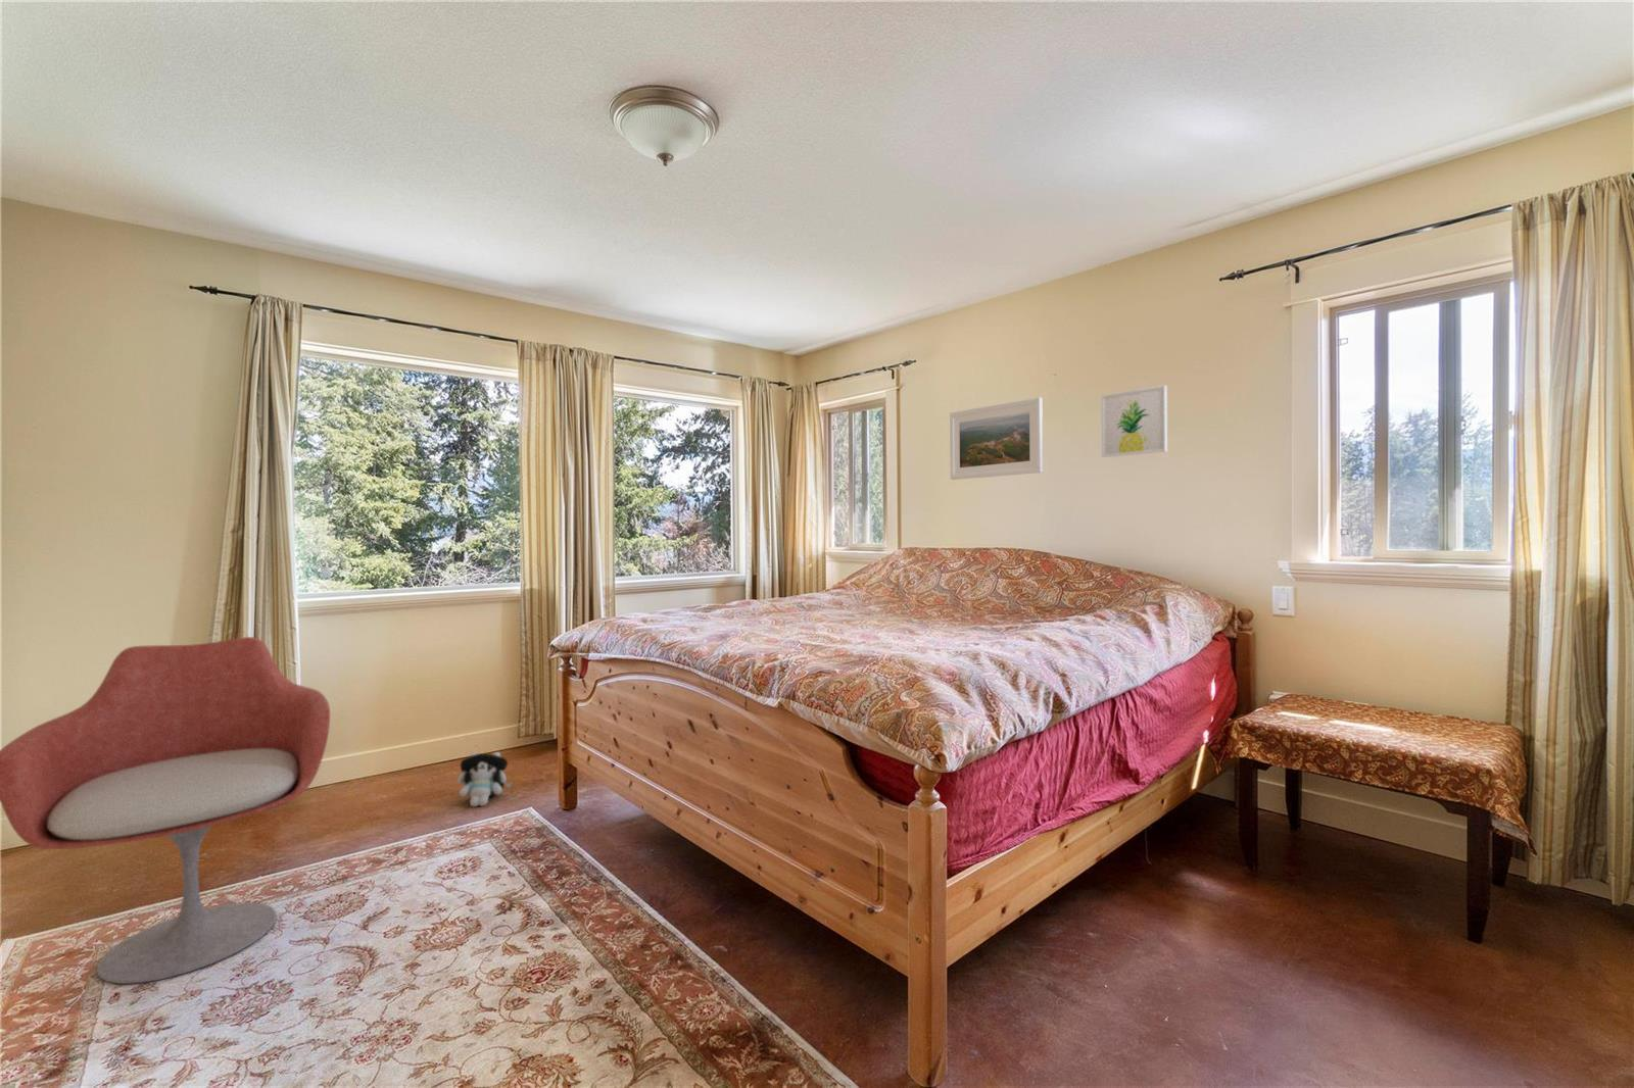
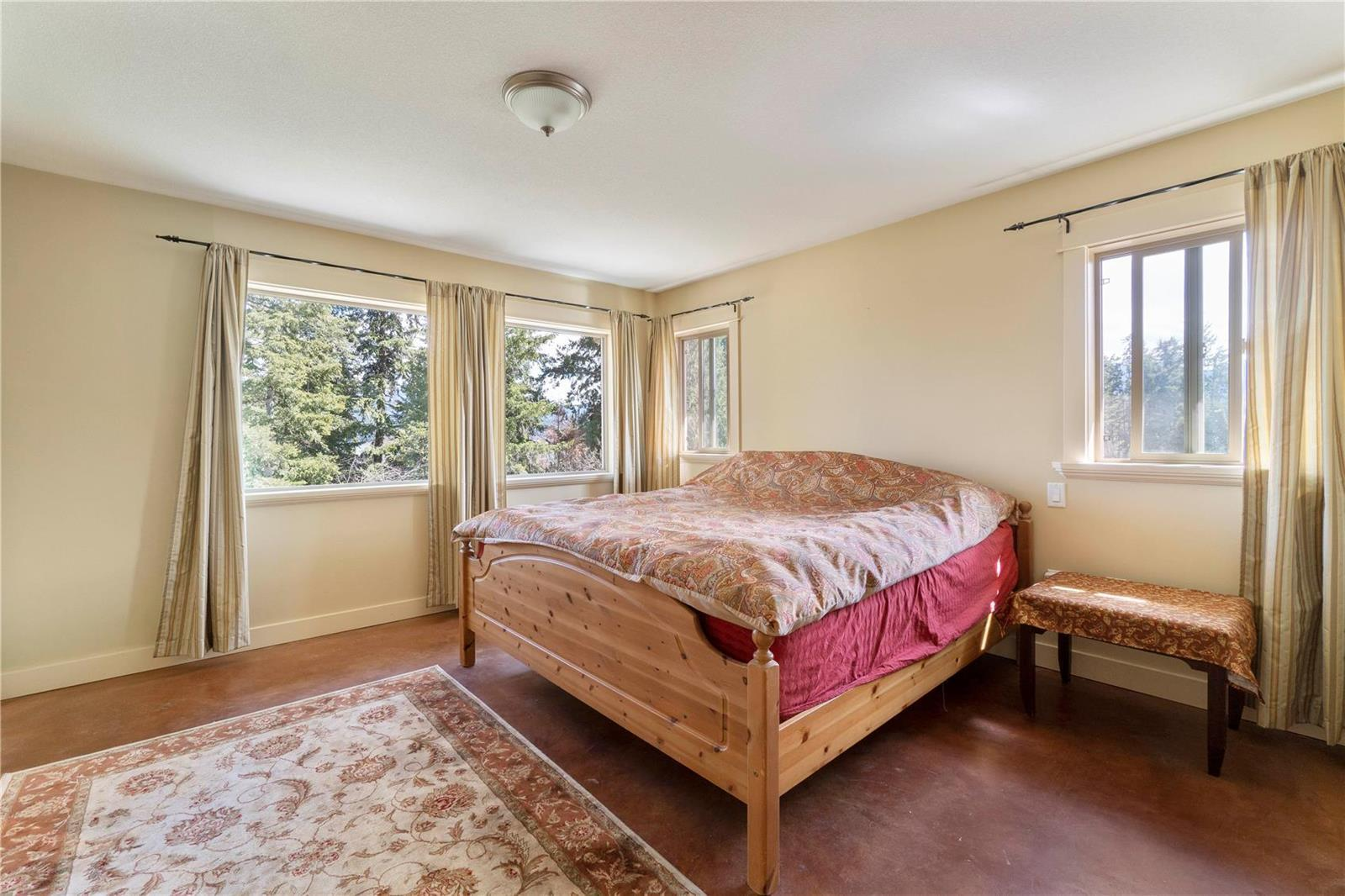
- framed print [949,396,1044,481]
- armchair [0,636,330,985]
- wall art [1101,385,1169,458]
- plush toy [457,752,513,809]
